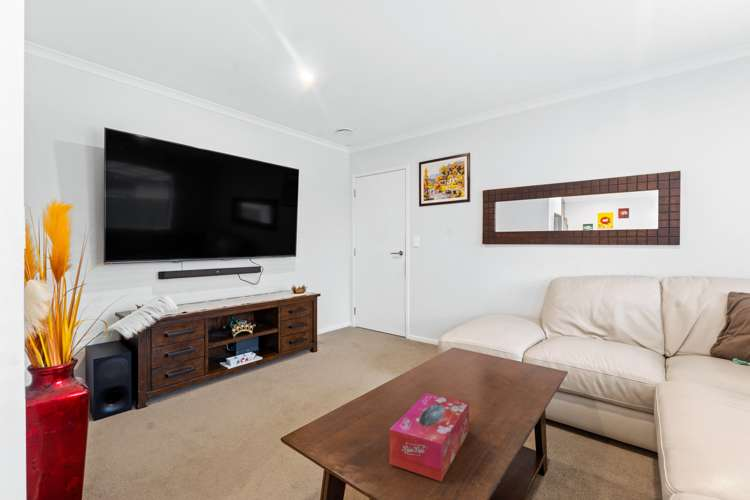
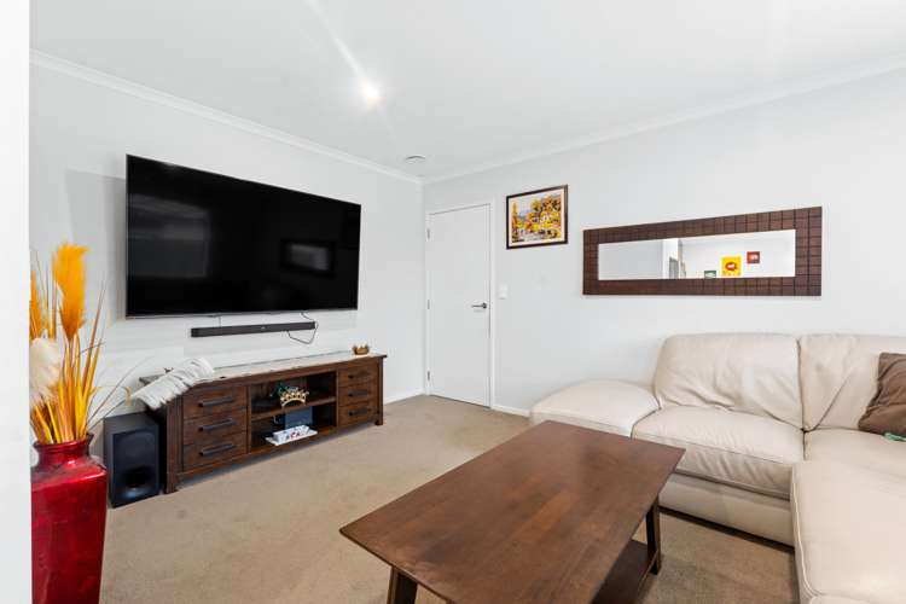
- tissue box [389,392,470,482]
